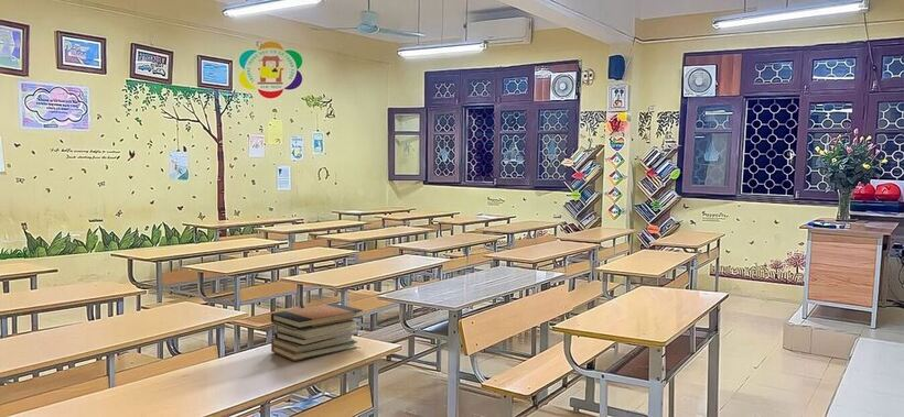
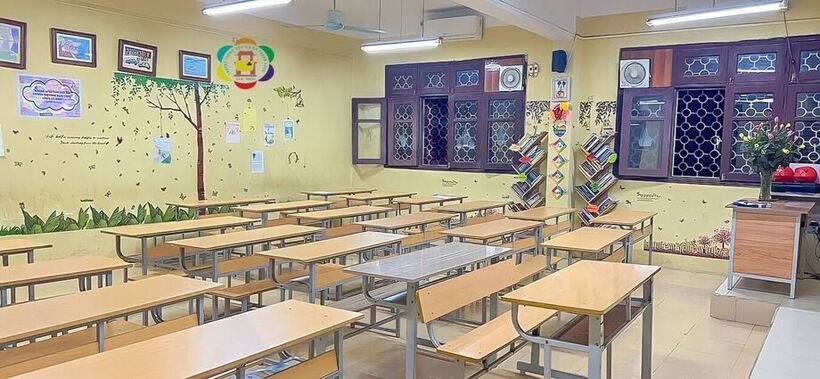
- book stack [270,303,364,362]
